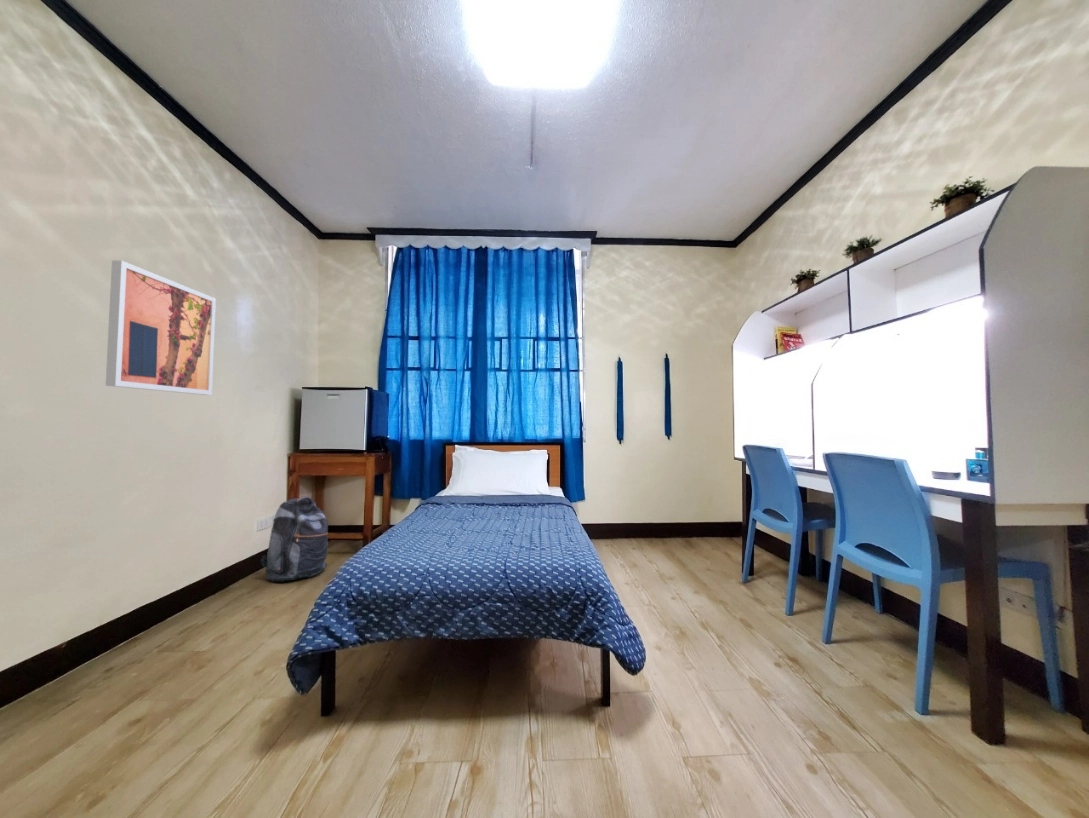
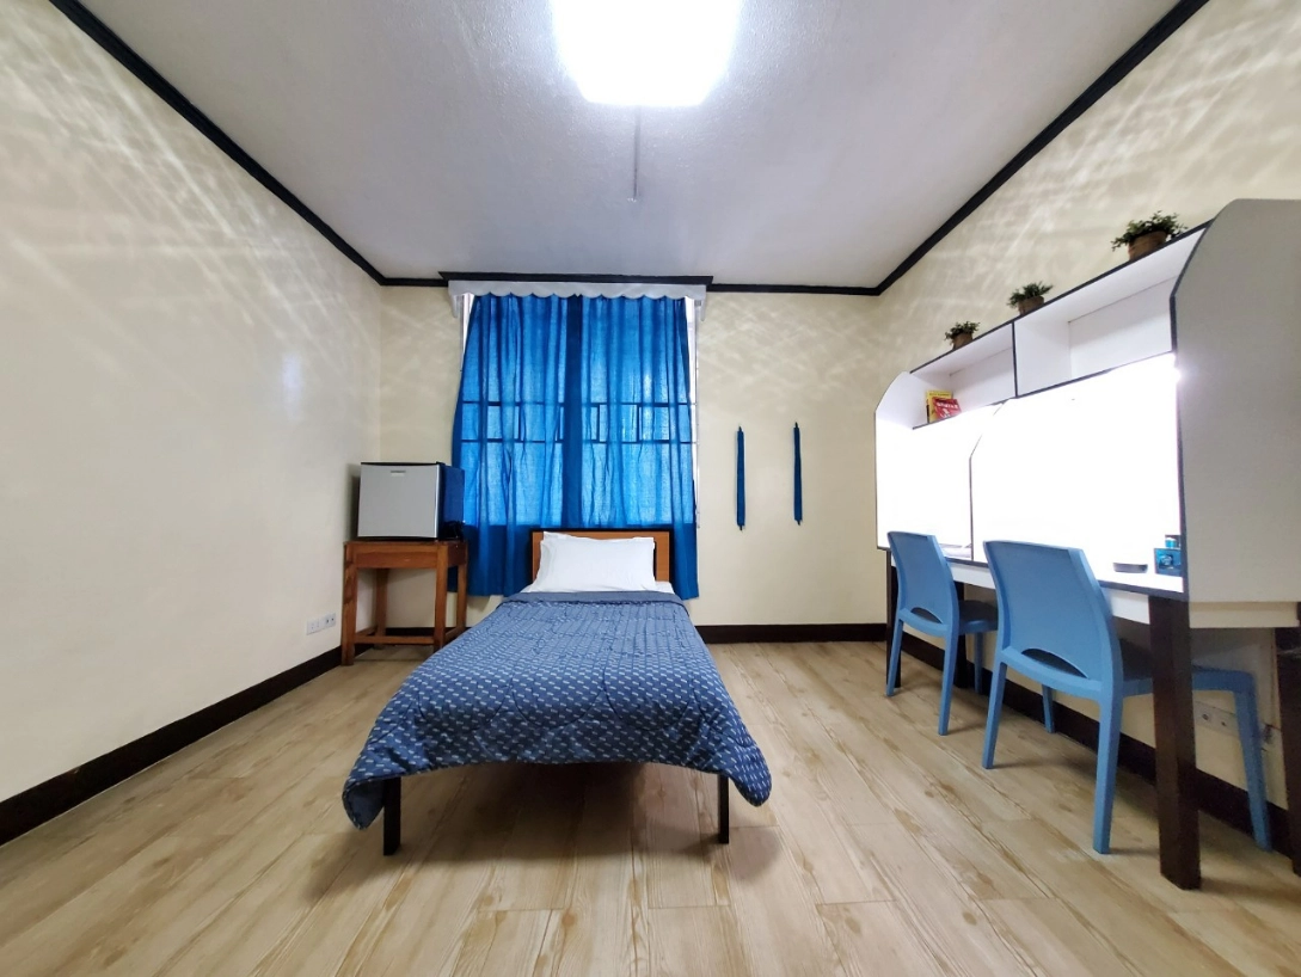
- wall art [105,259,217,396]
- backpack [259,495,329,583]
